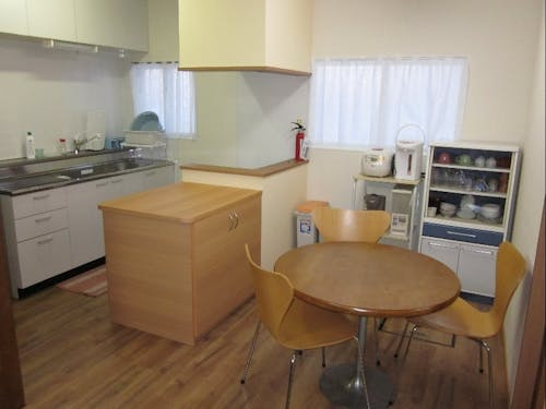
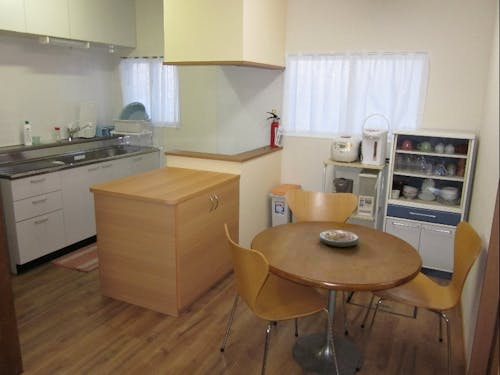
+ soup [318,229,360,248]
